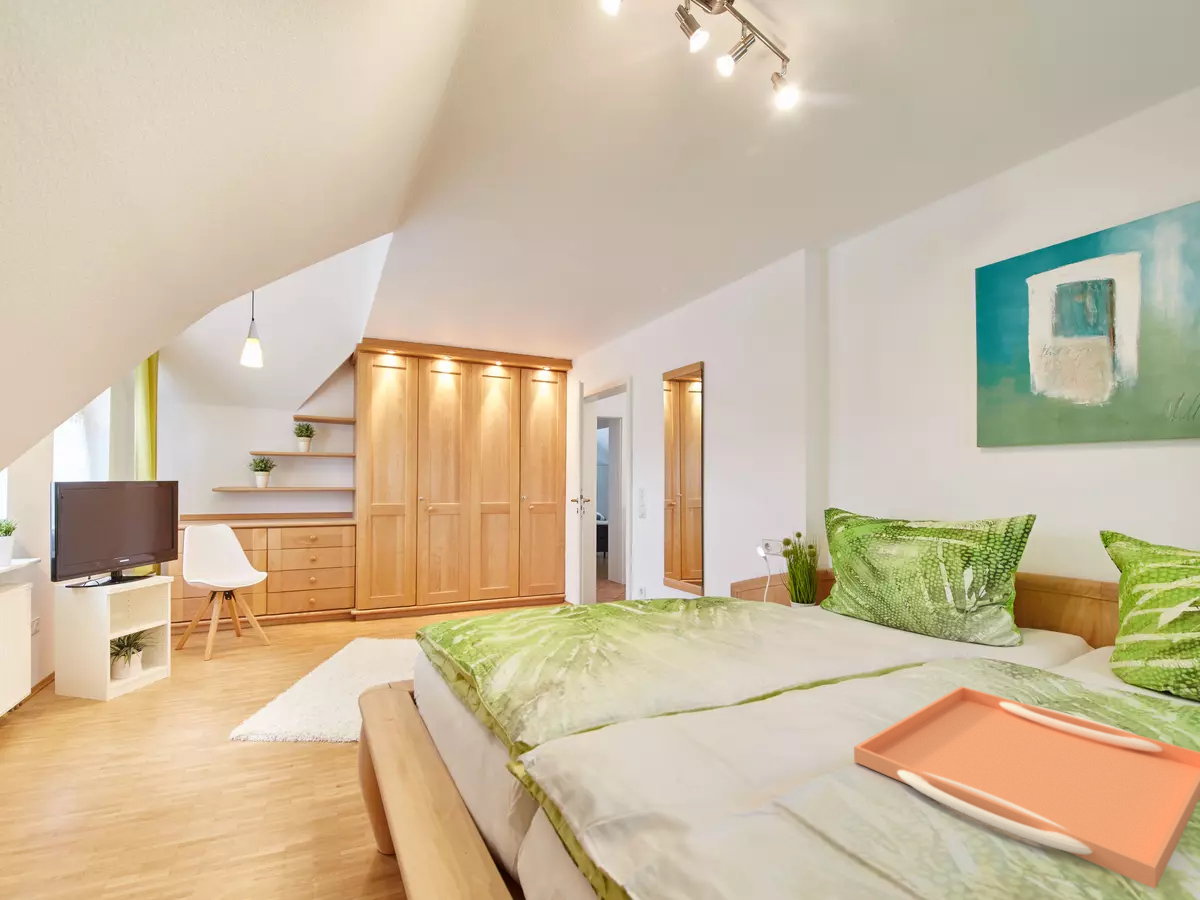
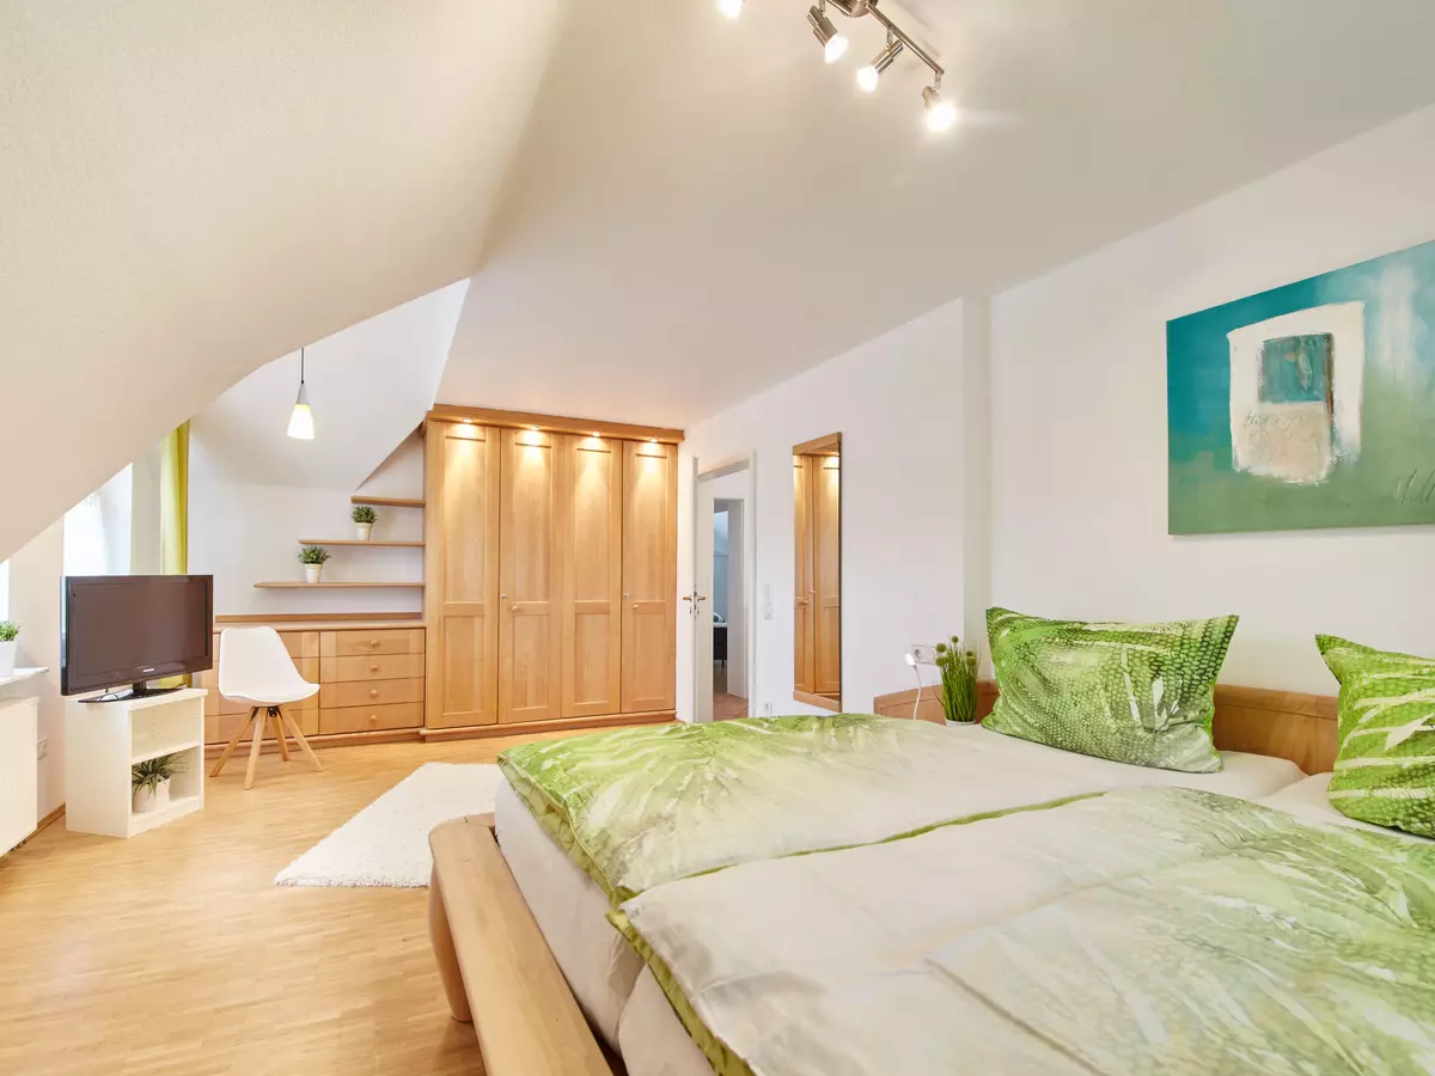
- serving tray [853,685,1200,890]
